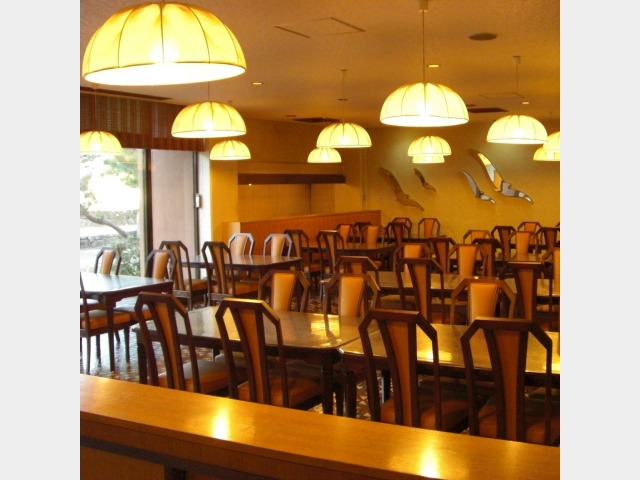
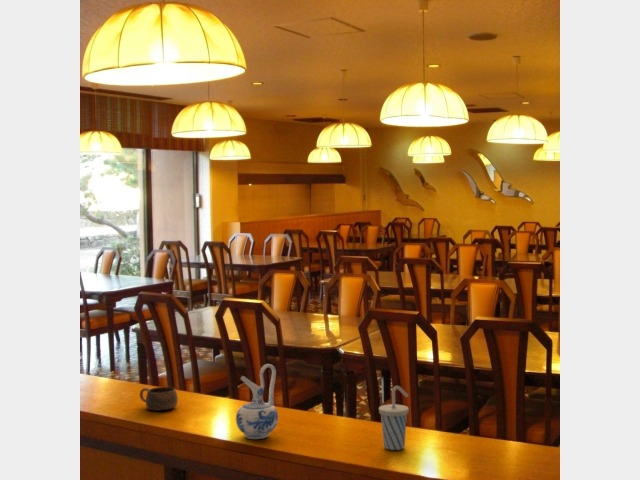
+ ceramic pitcher [235,363,279,440]
+ cup [378,385,410,451]
+ cup [139,386,179,412]
